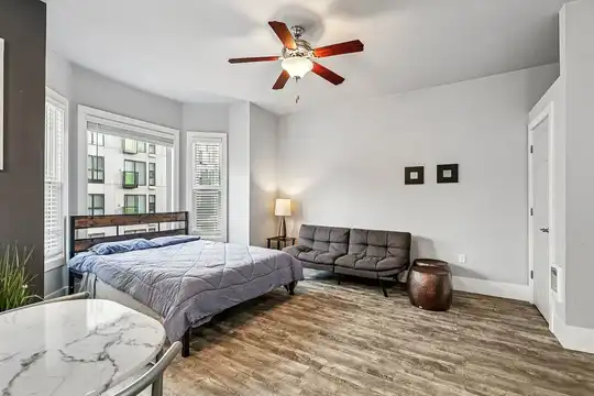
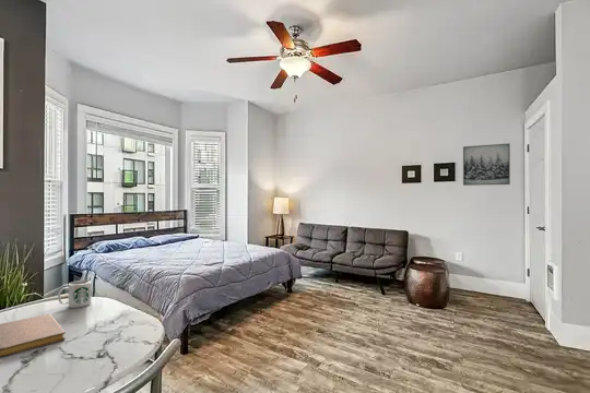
+ wall art [462,142,511,187]
+ notebook [0,313,67,358]
+ mug [57,279,92,309]
